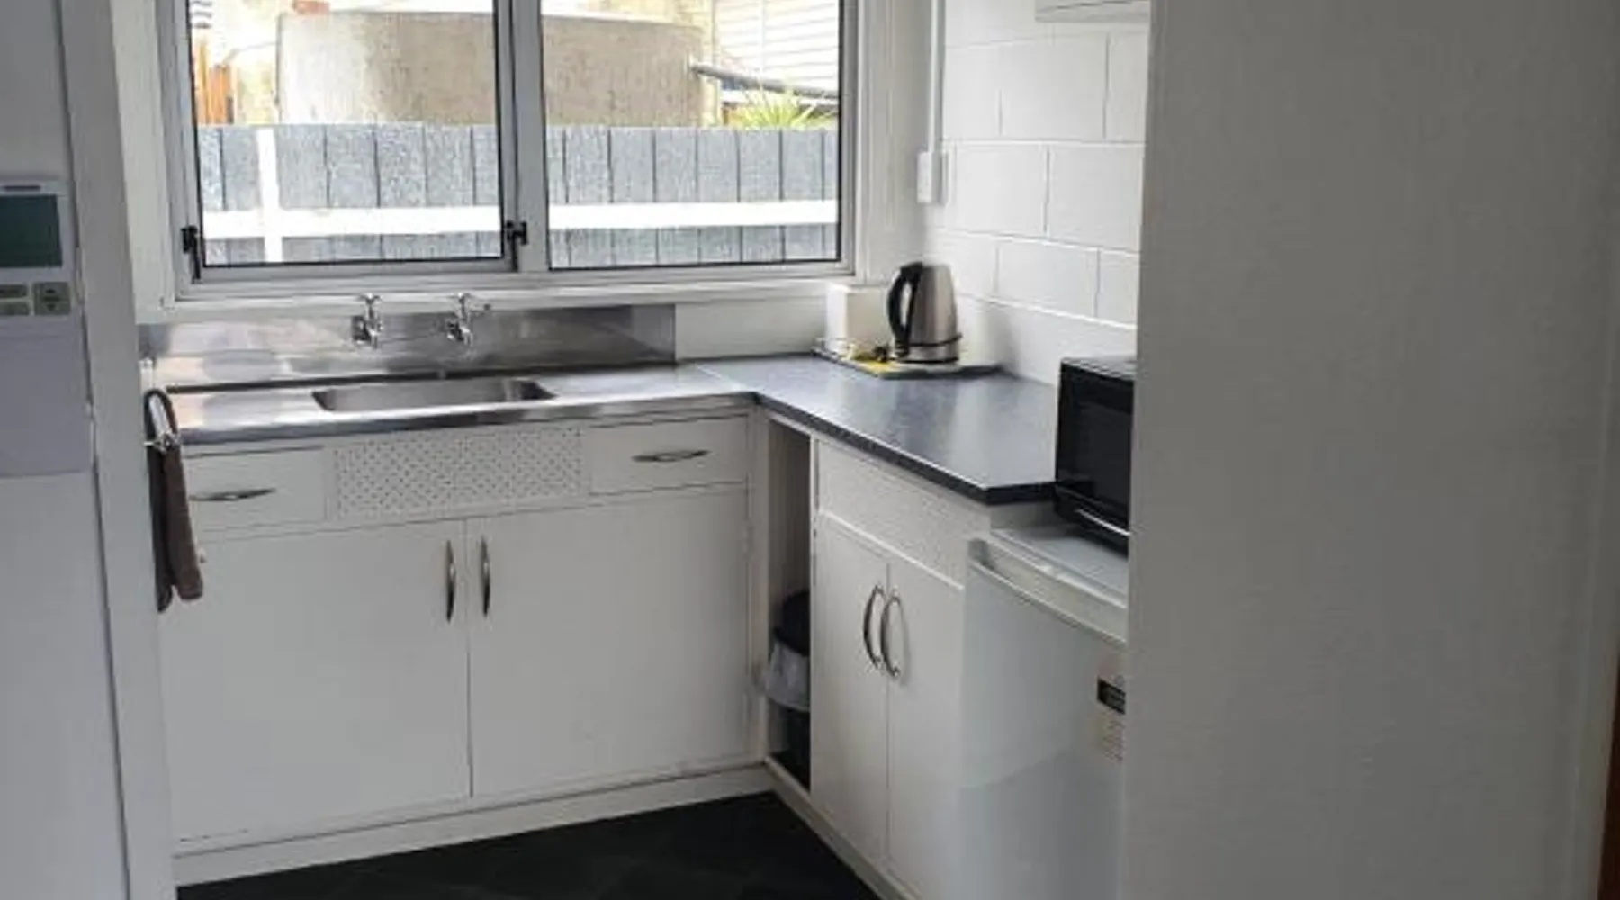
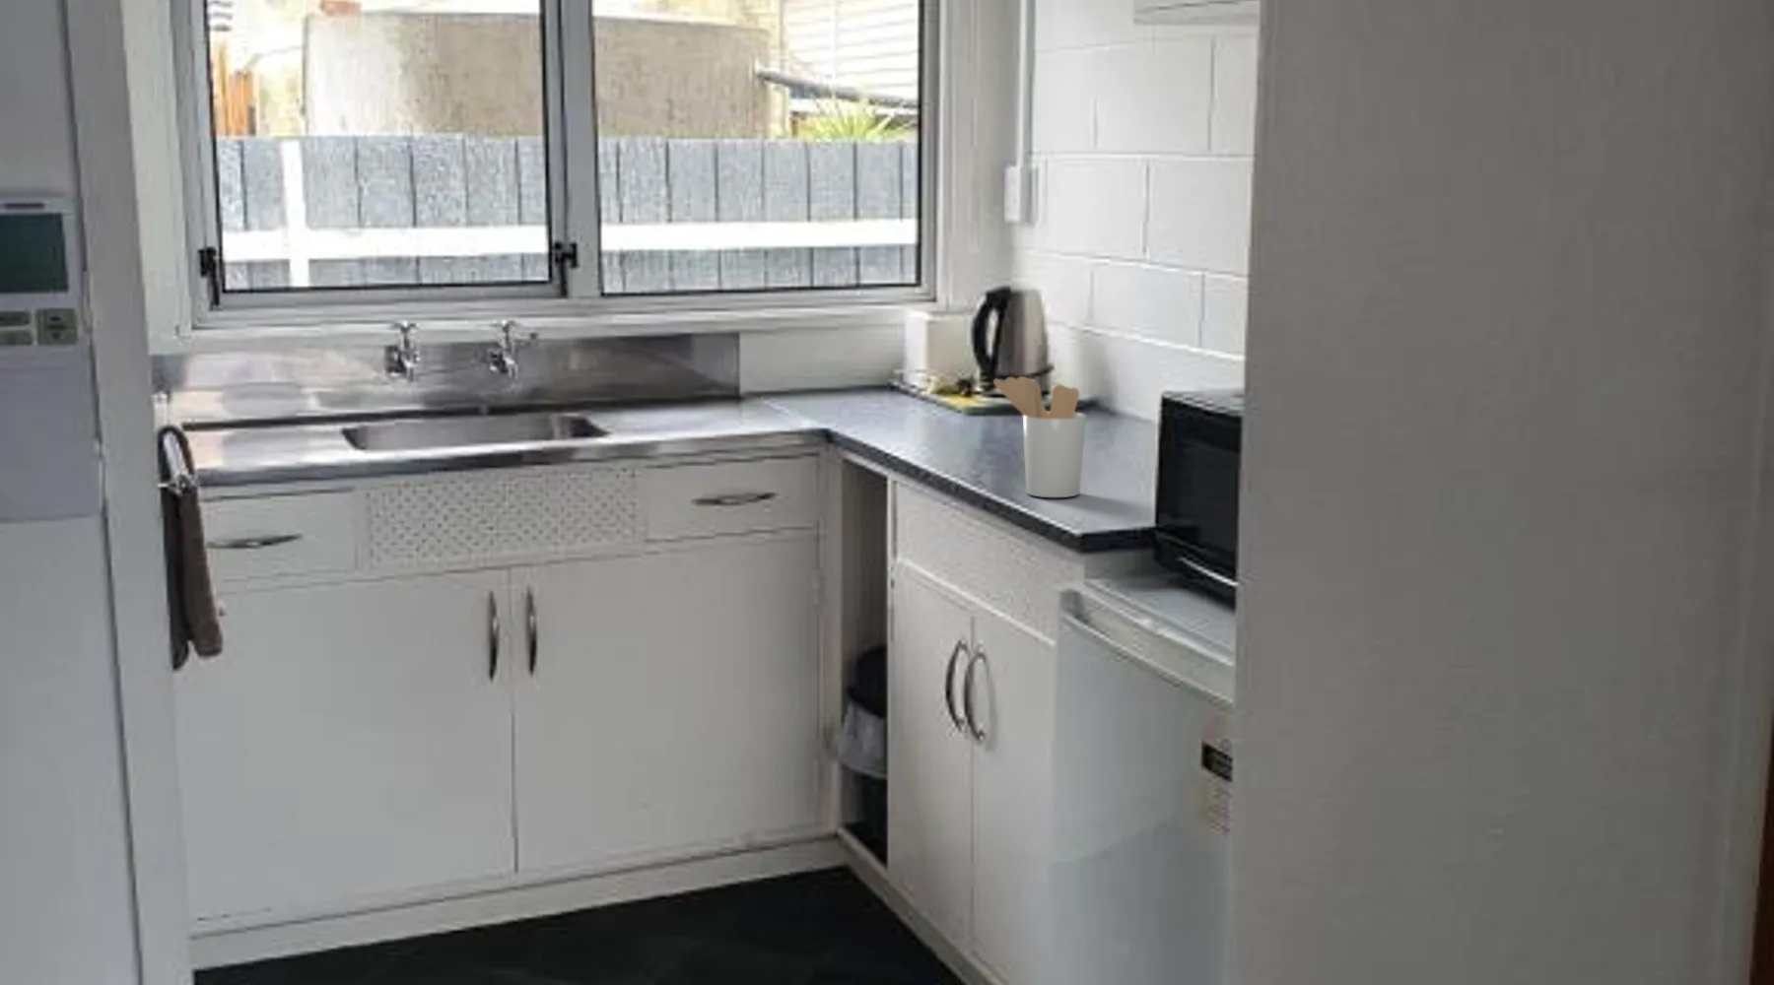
+ utensil holder [993,375,1087,499]
